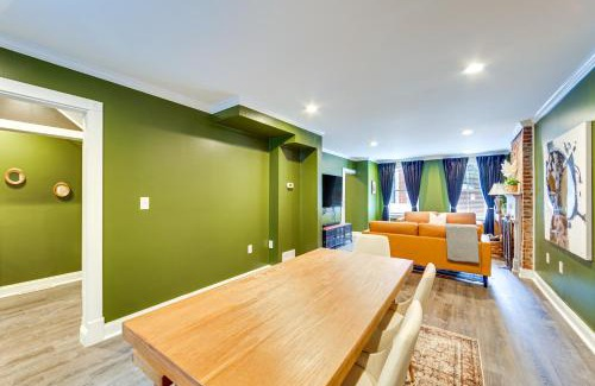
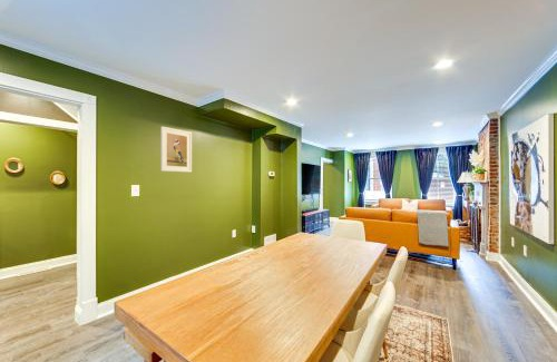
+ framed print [159,125,193,174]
